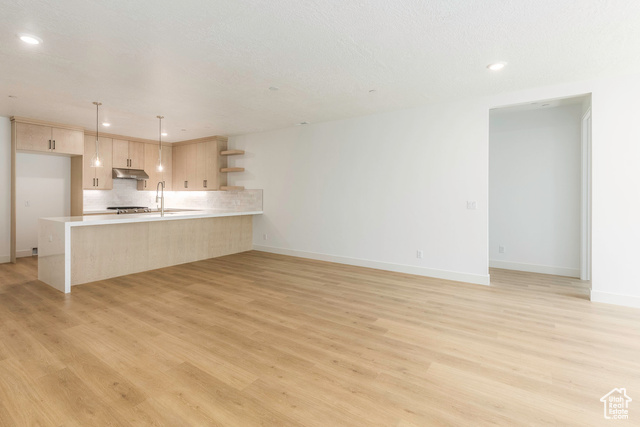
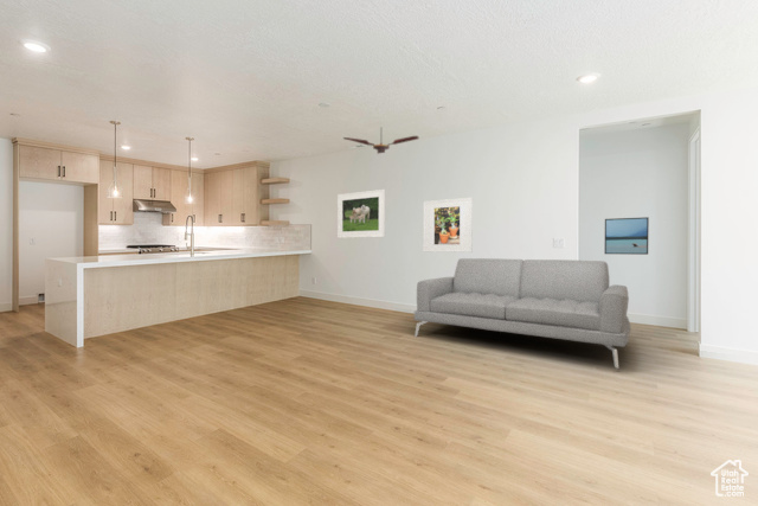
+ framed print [604,216,650,256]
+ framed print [423,197,474,254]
+ sofa [412,257,632,370]
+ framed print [336,188,386,239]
+ ceiling fan [342,126,419,155]
